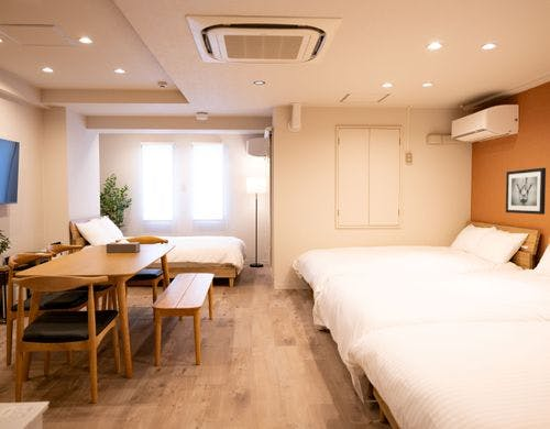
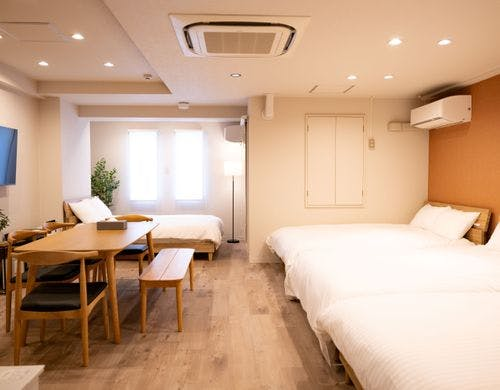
- wall art [505,167,547,216]
